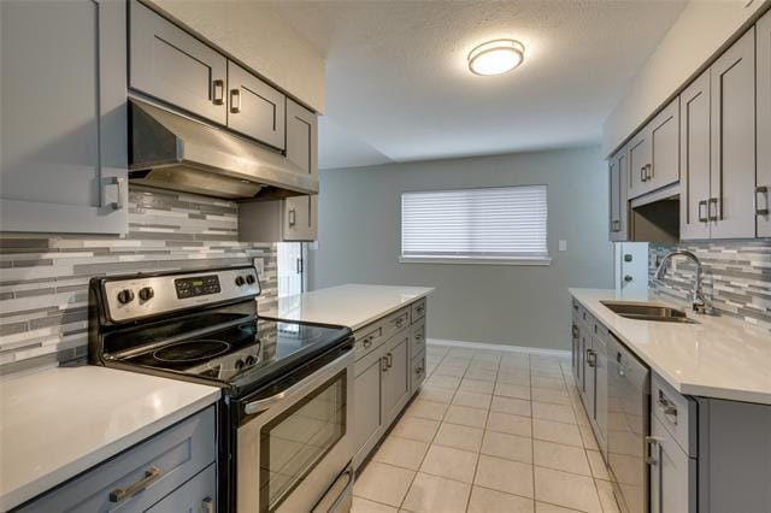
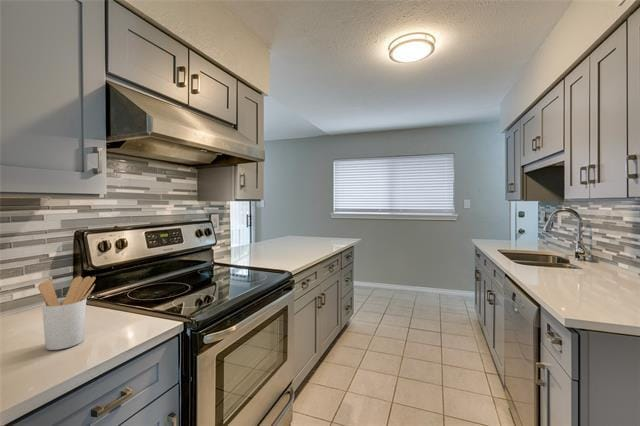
+ utensil holder [37,275,96,351]
